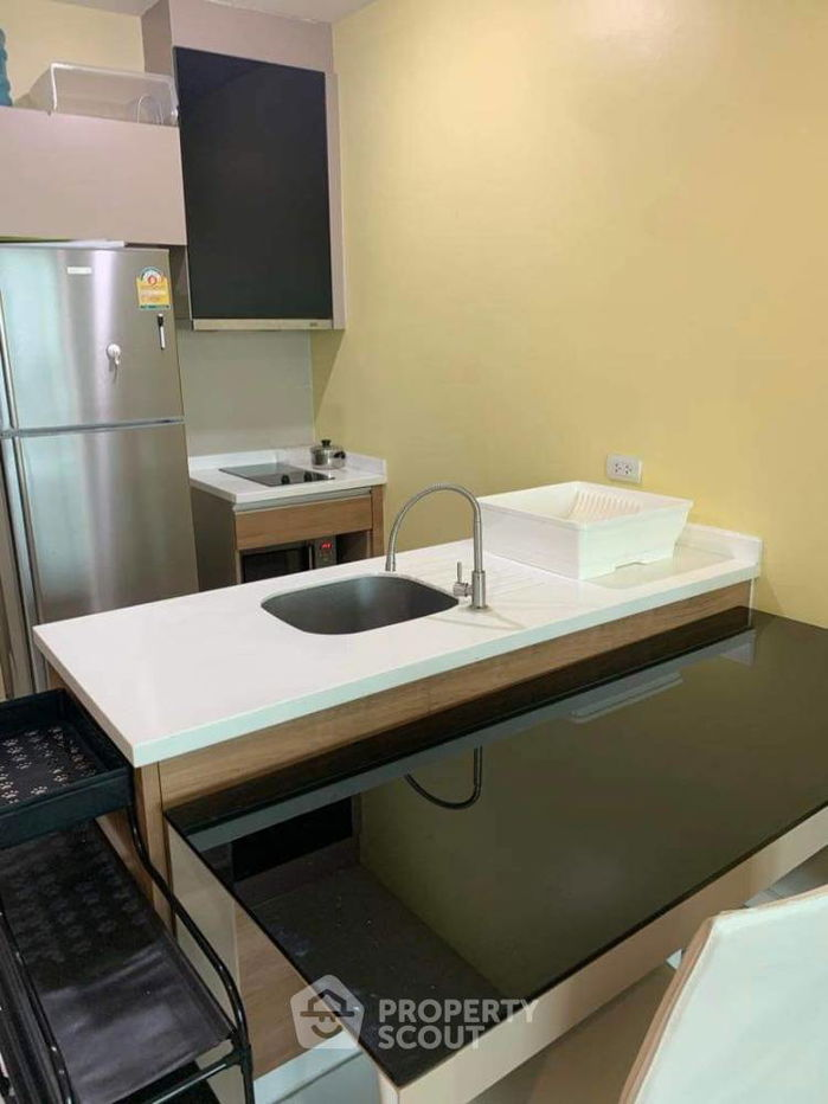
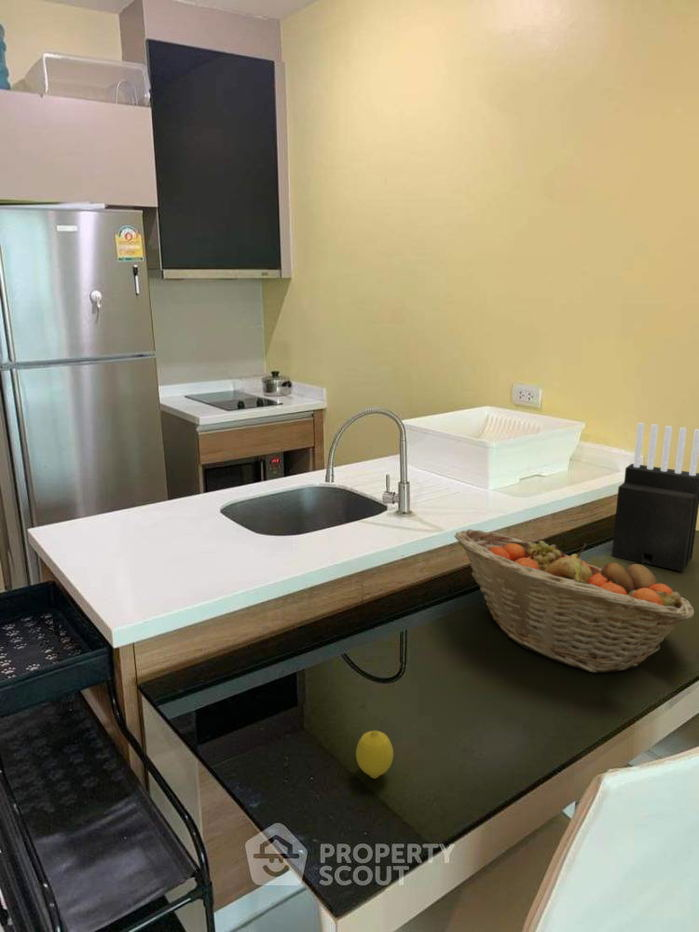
+ knife block [611,422,699,573]
+ fruit basket [454,528,695,674]
+ fruit [355,729,394,779]
